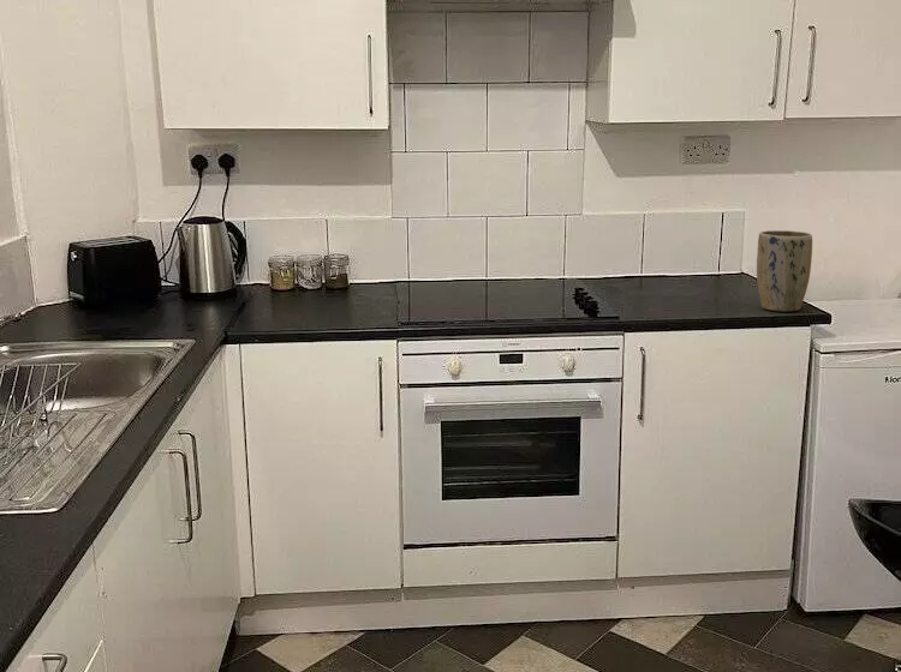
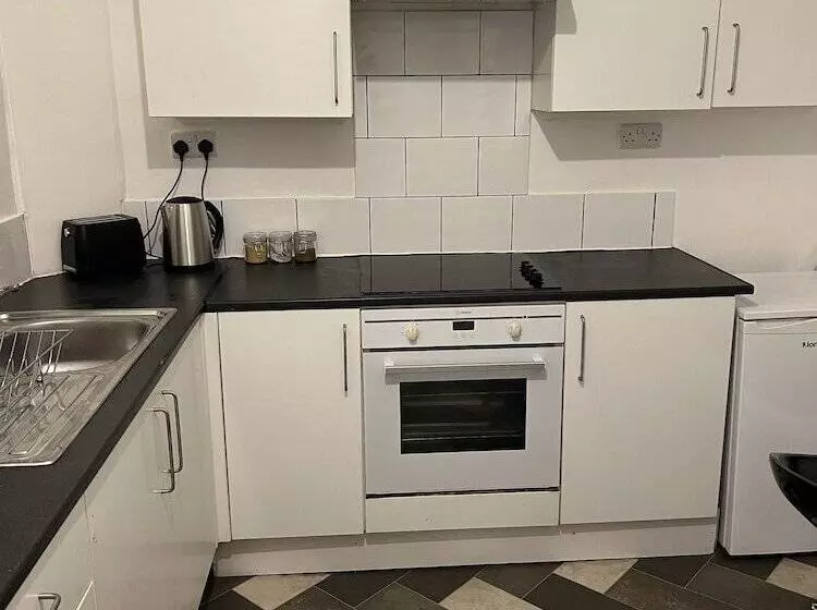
- plant pot [756,229,813,313]
